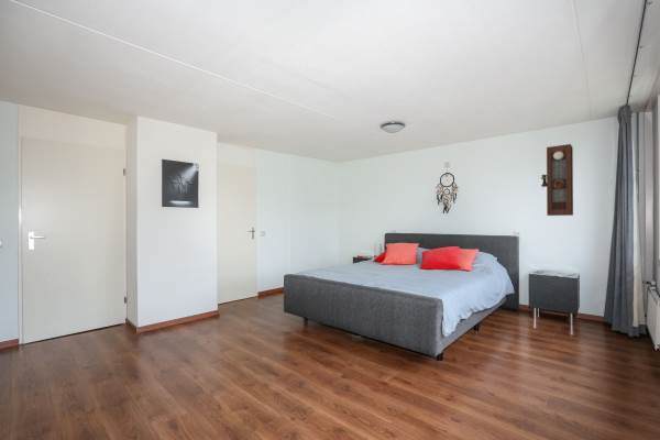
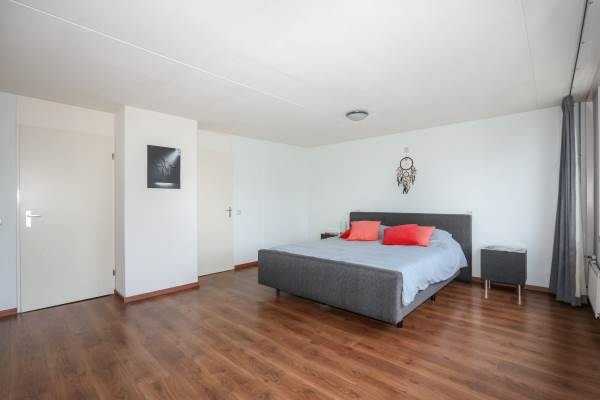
- pendulum clock [540,143,574,217]
